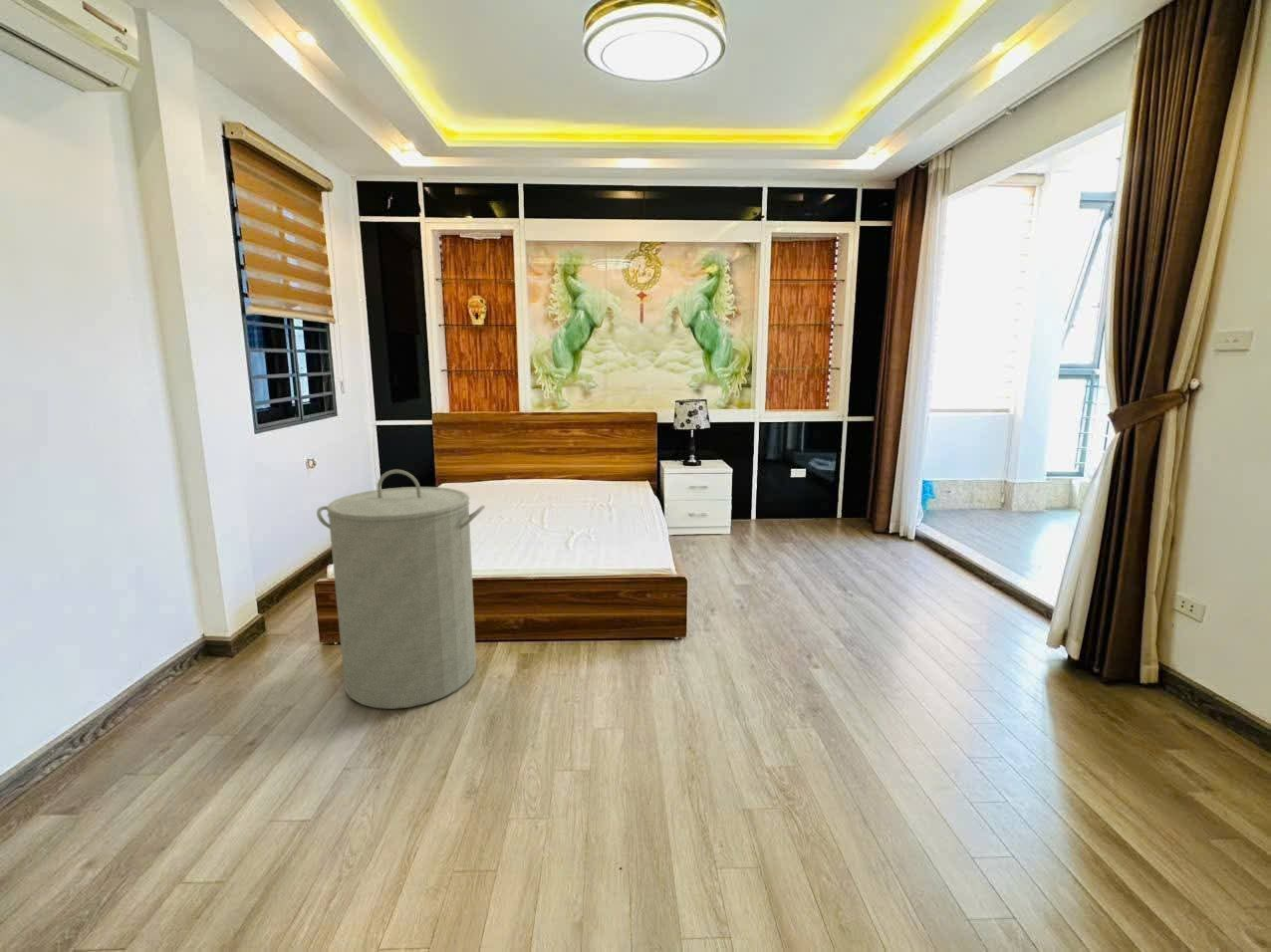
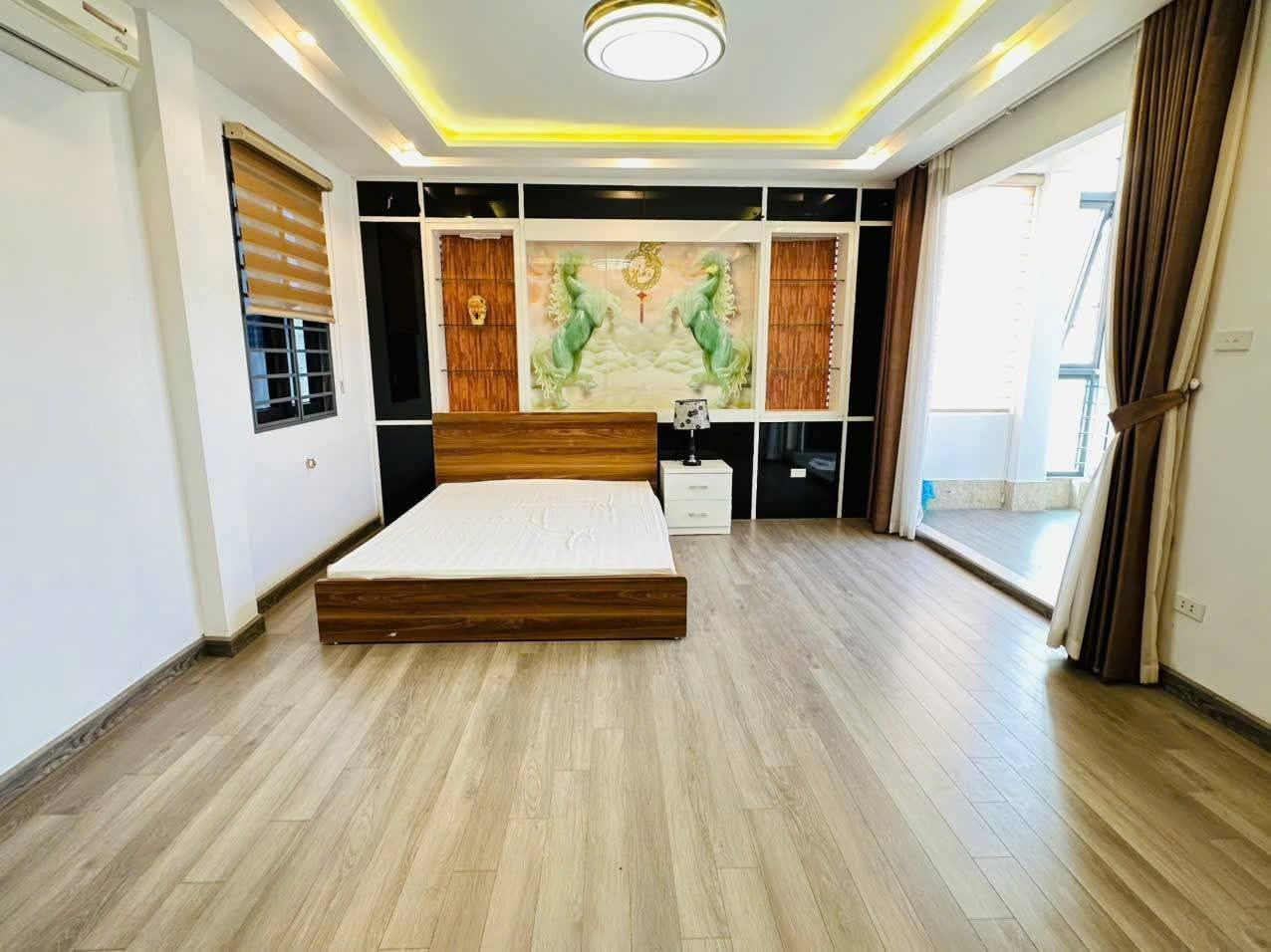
- laundry hamper [316,468,486,710]
